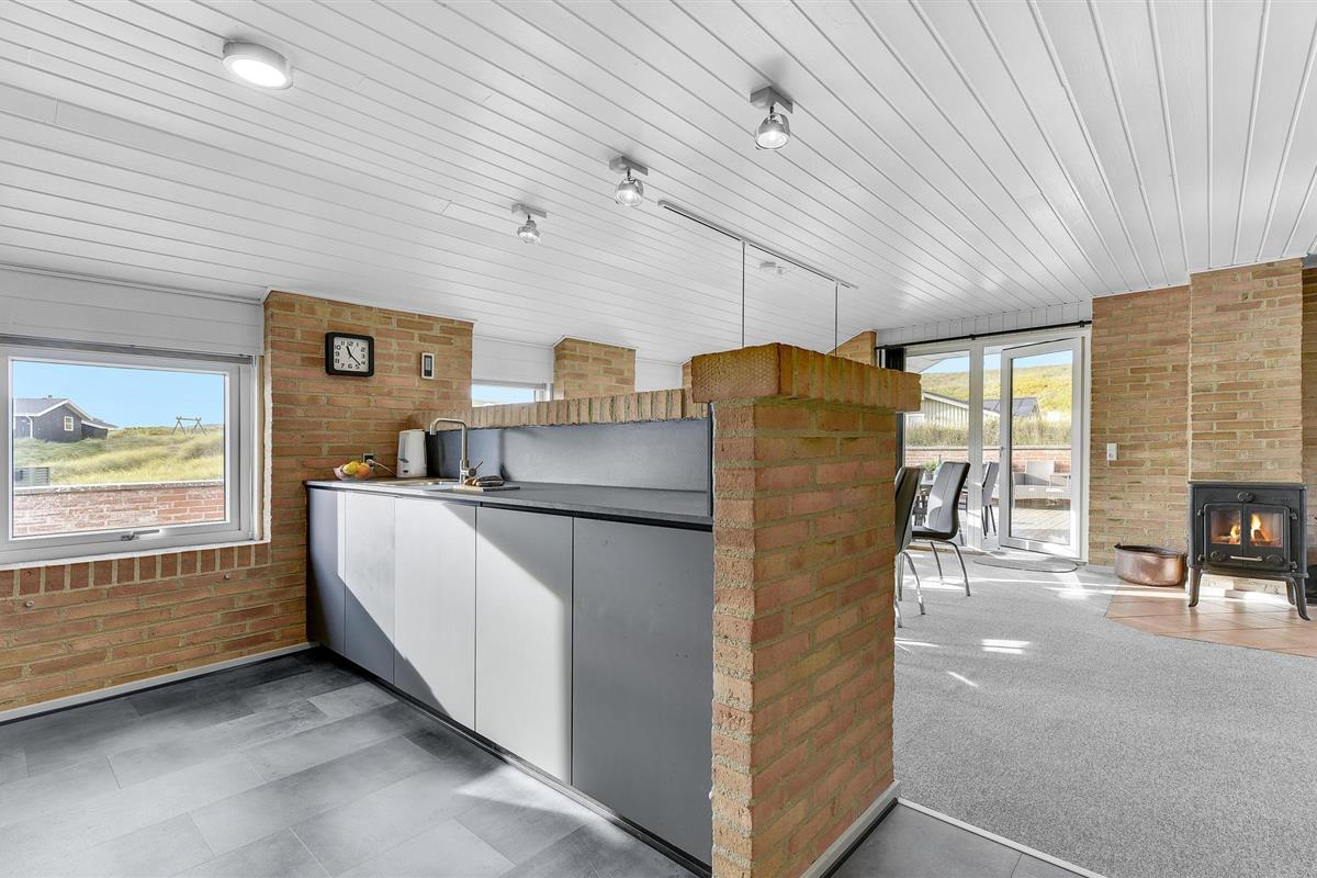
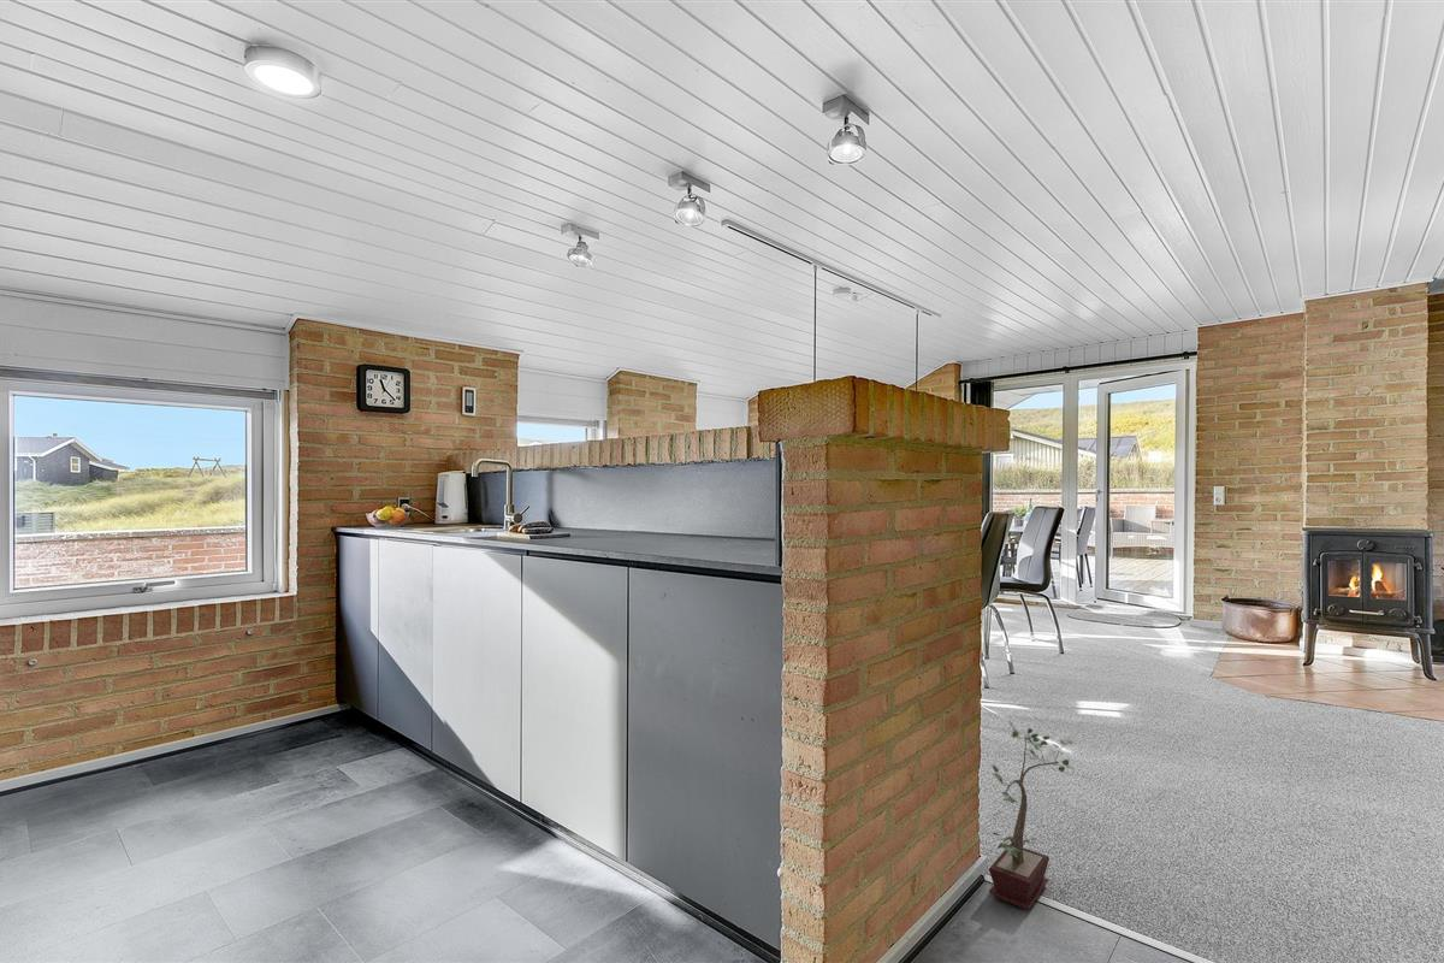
+ potted plant [988,720,1075,910]
